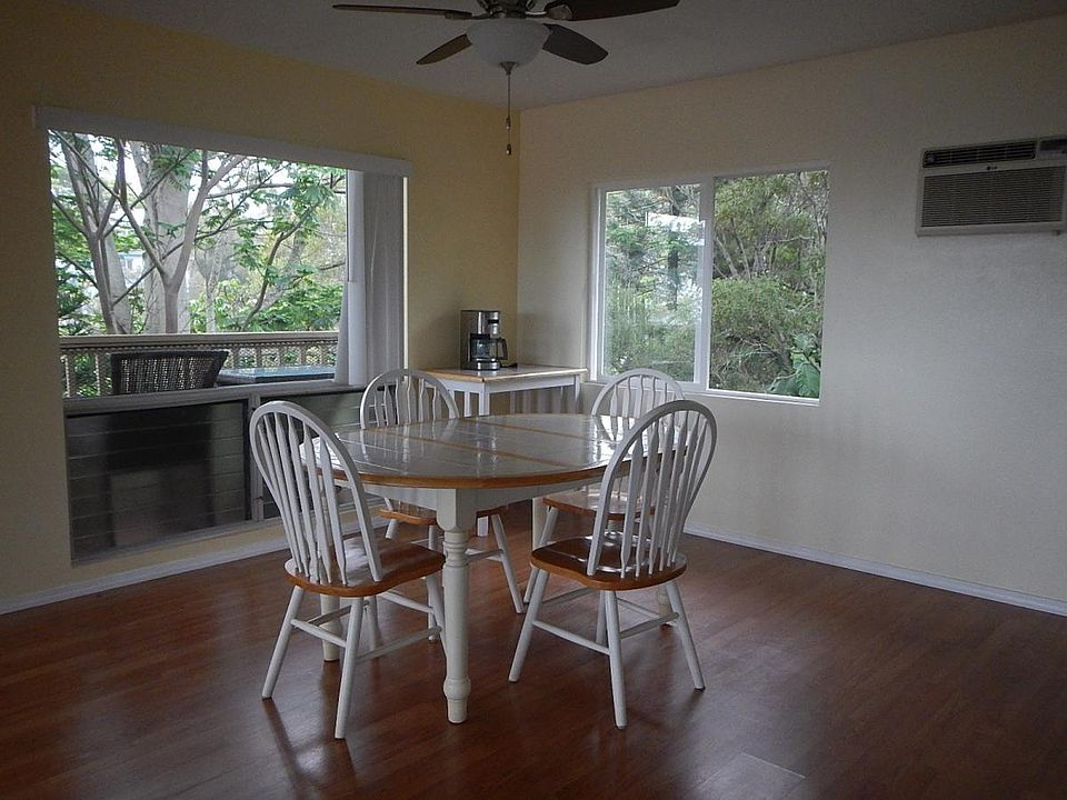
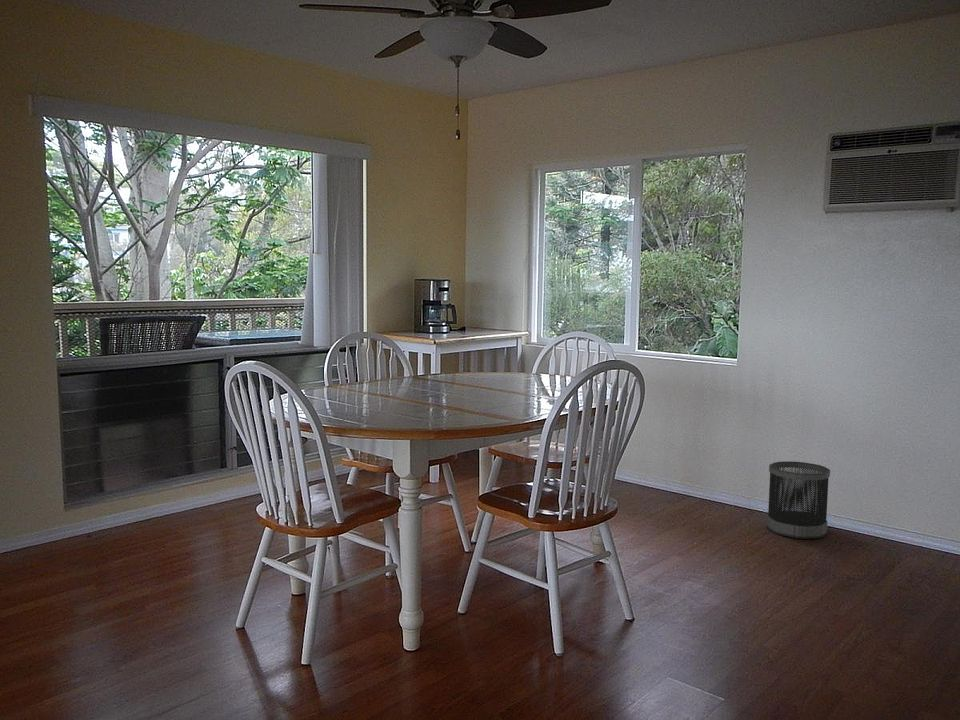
+ wastebasket [766,460,831,540]
